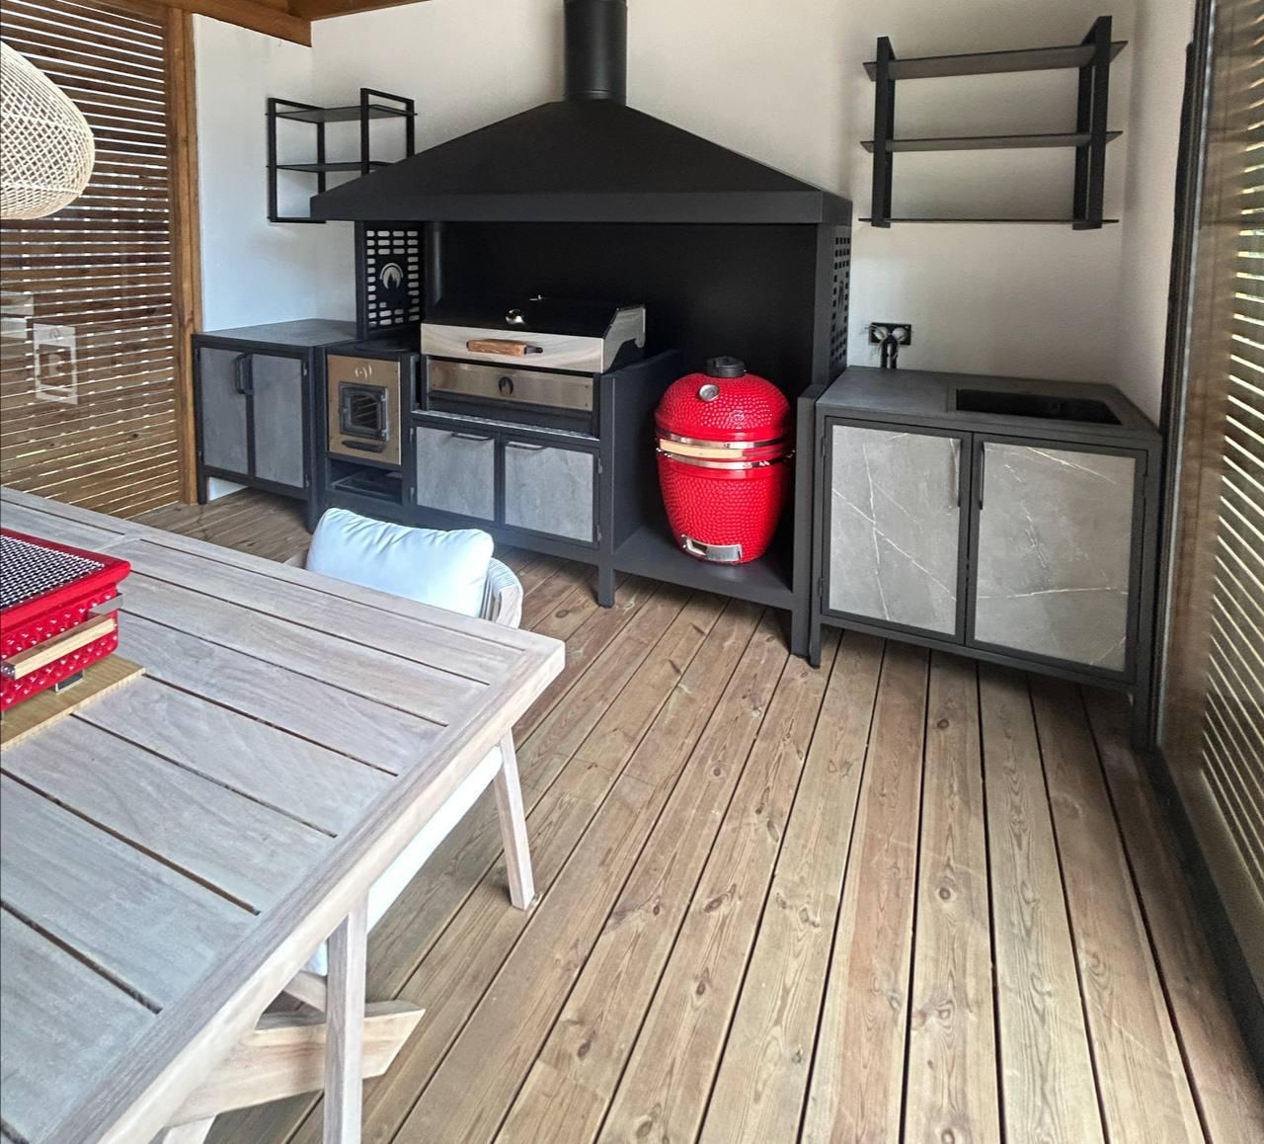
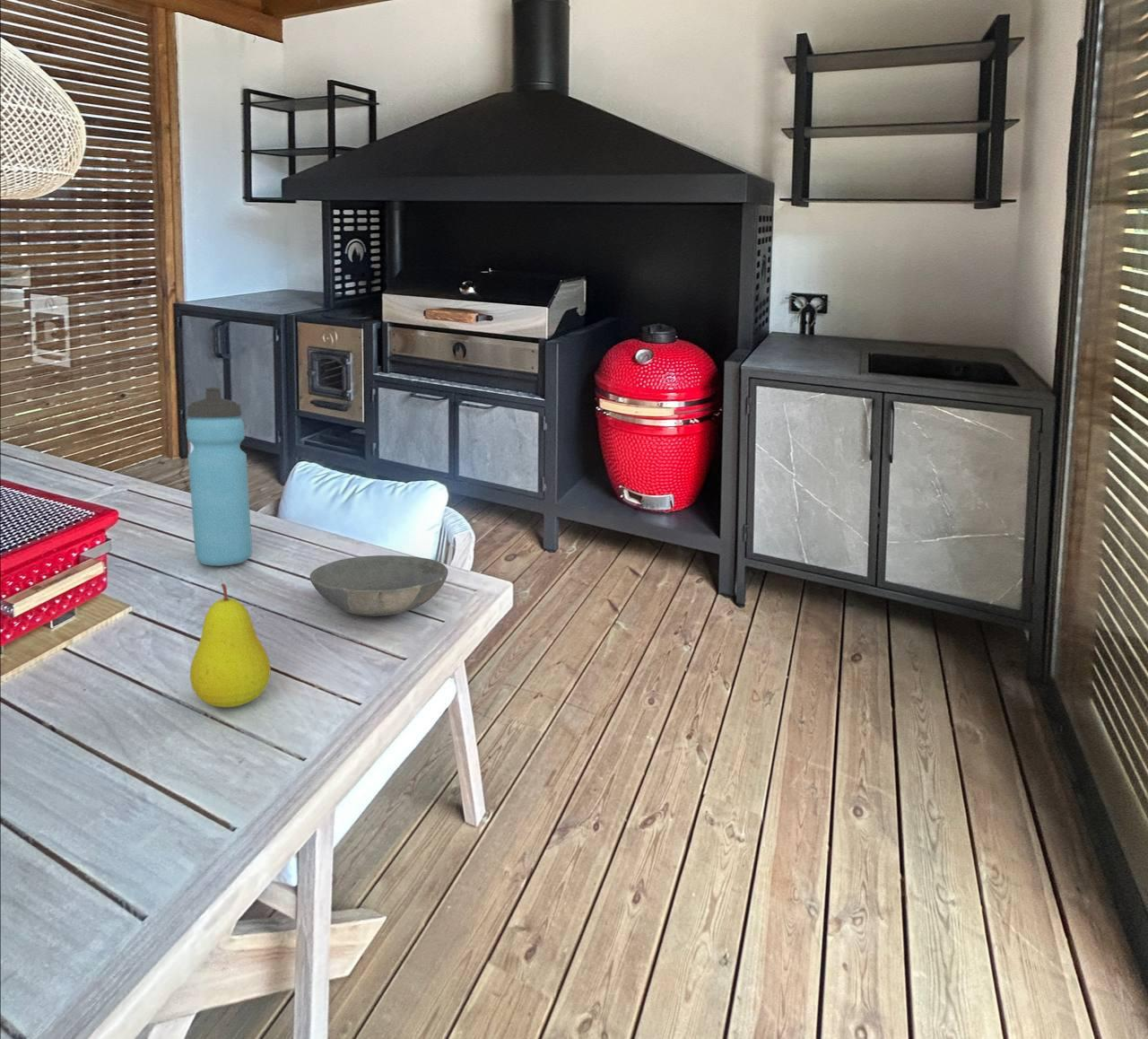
+ bowl [309,554,449,617]
+ water bottle [185,387,253,567]
+ fruit [189,582,272,709]
